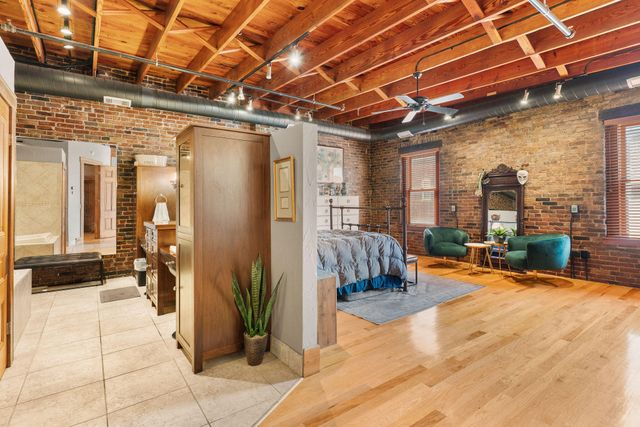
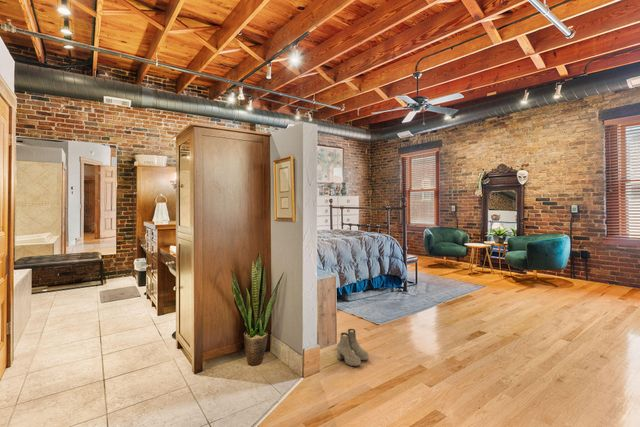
+ boots [336,328,370,367]
